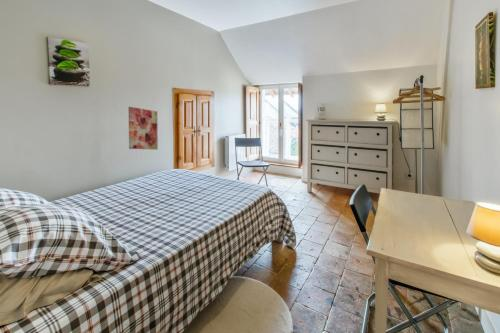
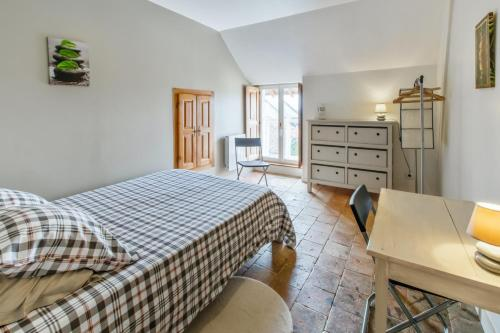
- wall art [127,106,159,151]
